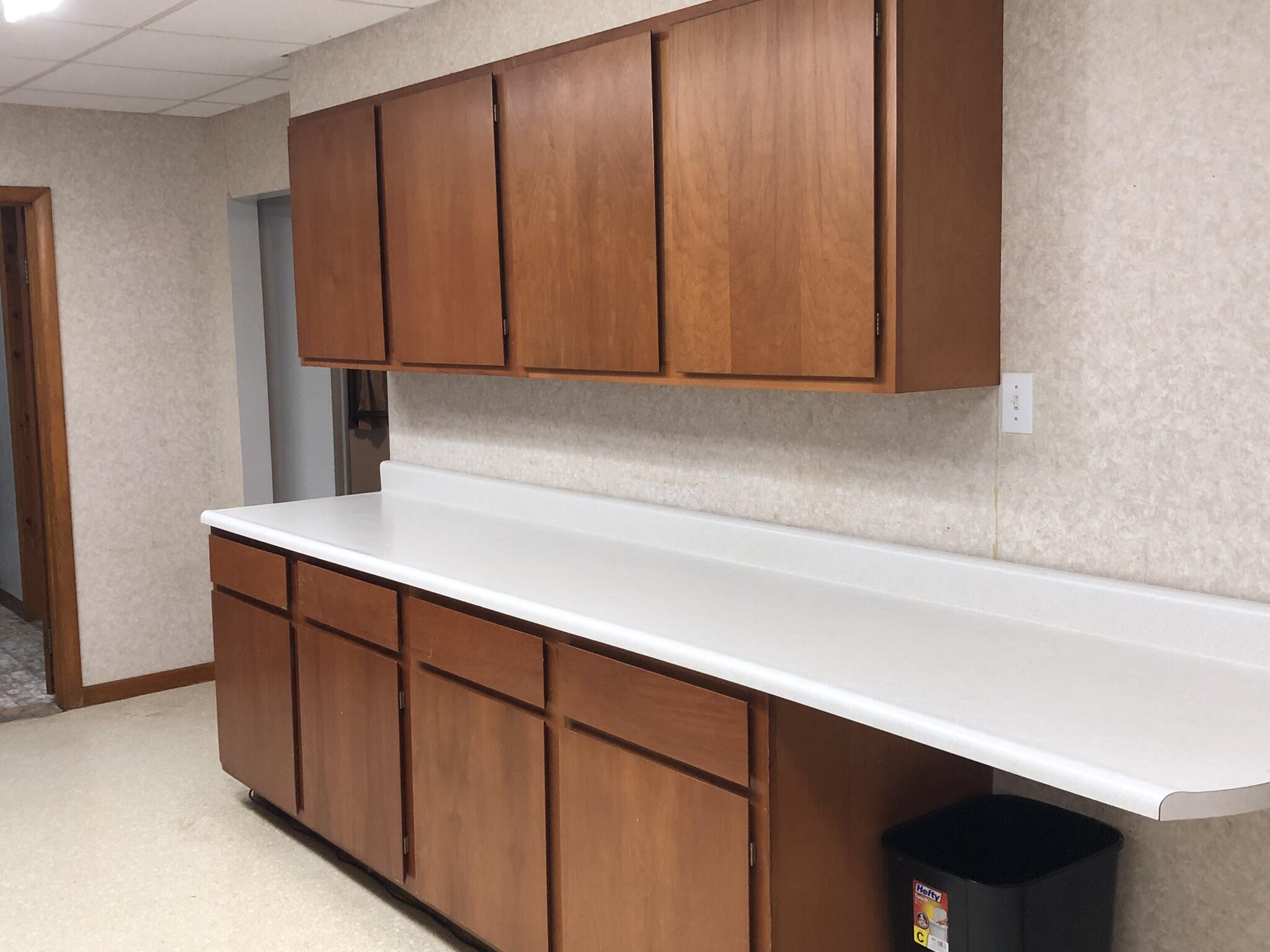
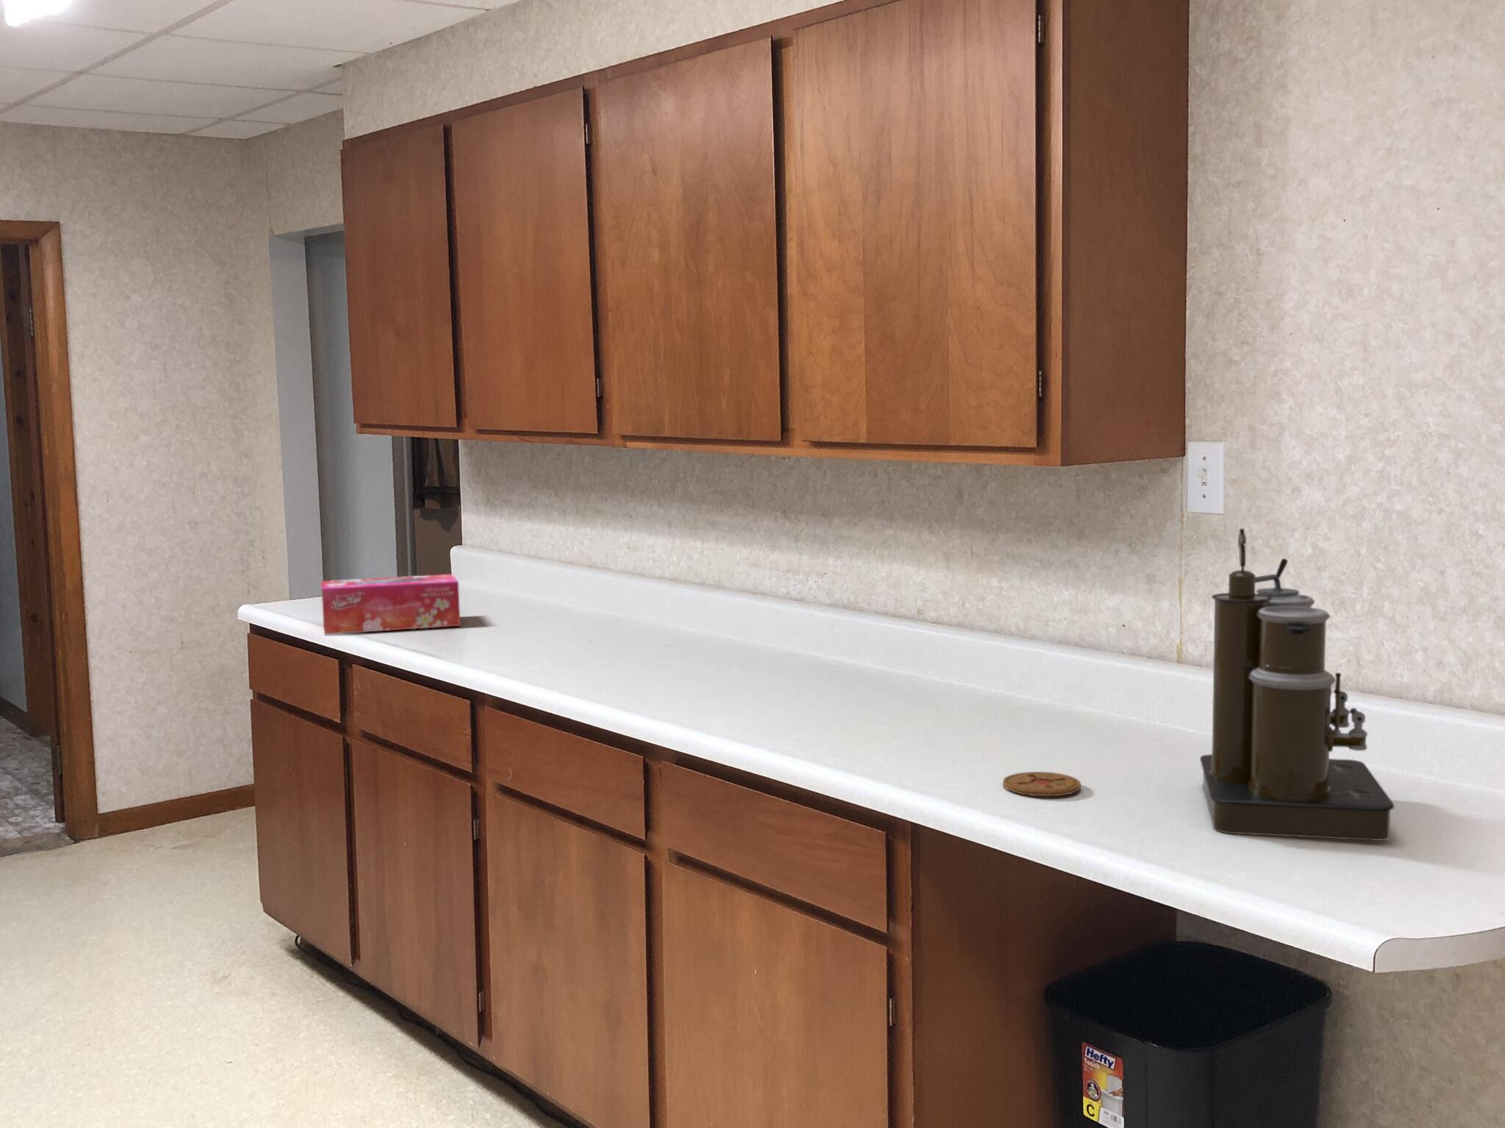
+ coffee maker [1199,528,1396,841]
+ tissue box [320,573,461,635]
+ coaster [1003,771,1082,796]
